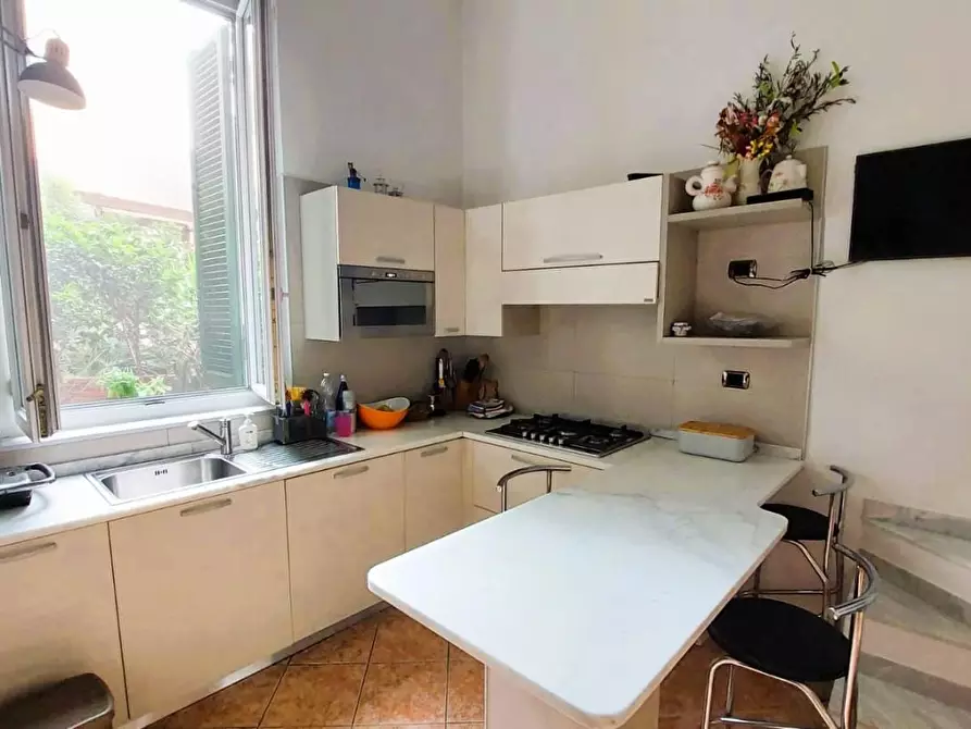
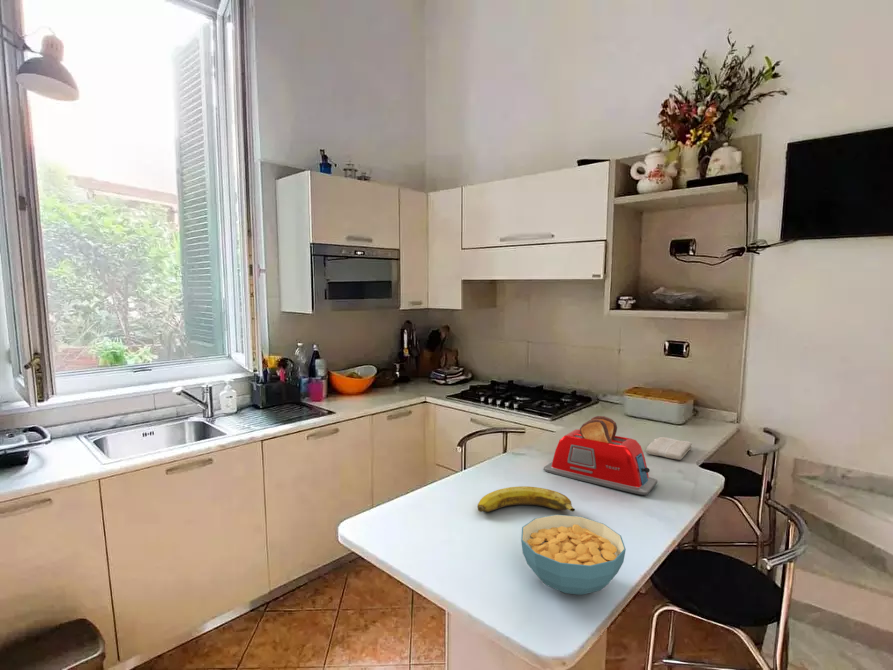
+ banana [477,485,576,513]
+ washcloth [645,436,693,461]
+ cereal bowl [520,514,627,596]
+ toaster [543,415,658,496]
